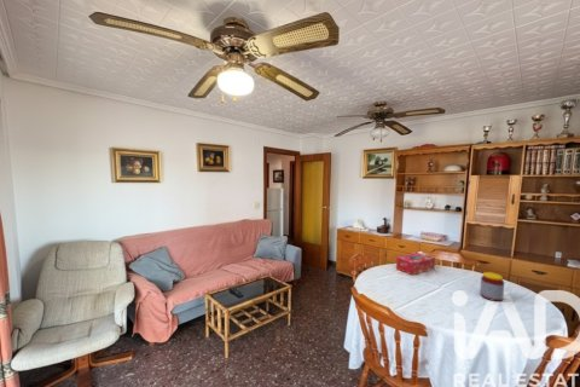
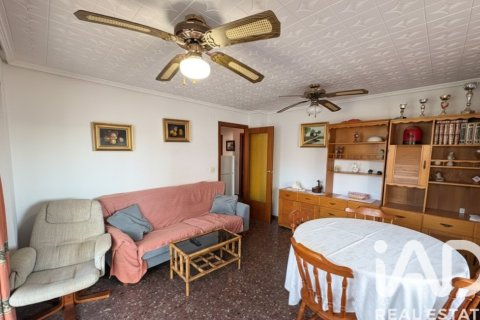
- jar [478,271,505,302]
- tissue box [395,252,436,276]
